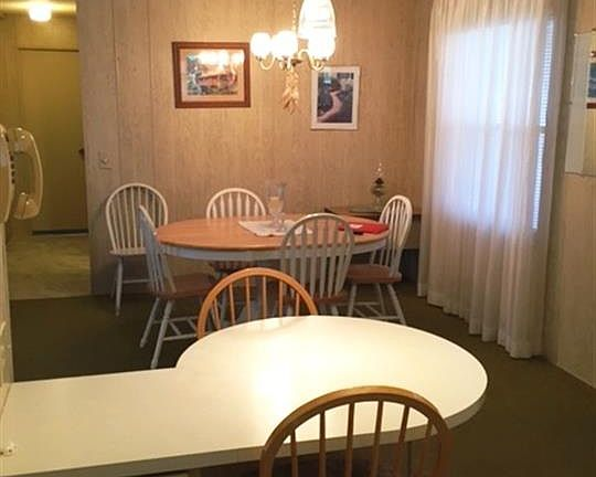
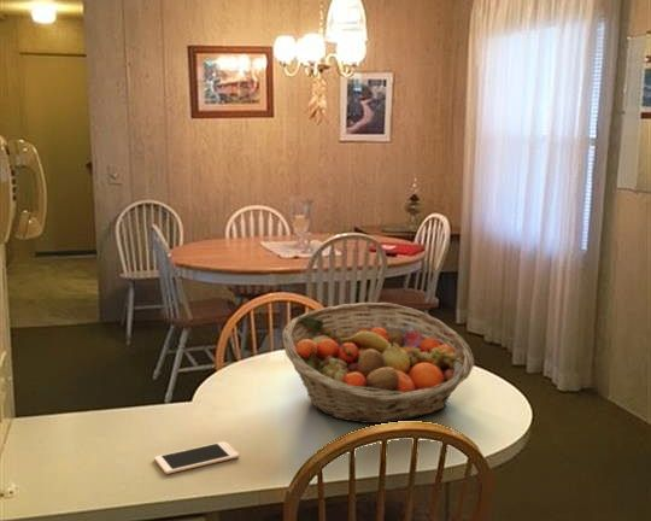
+ cell phone [153,440,240,475]
+ fruit basket [281,302,475,425]
